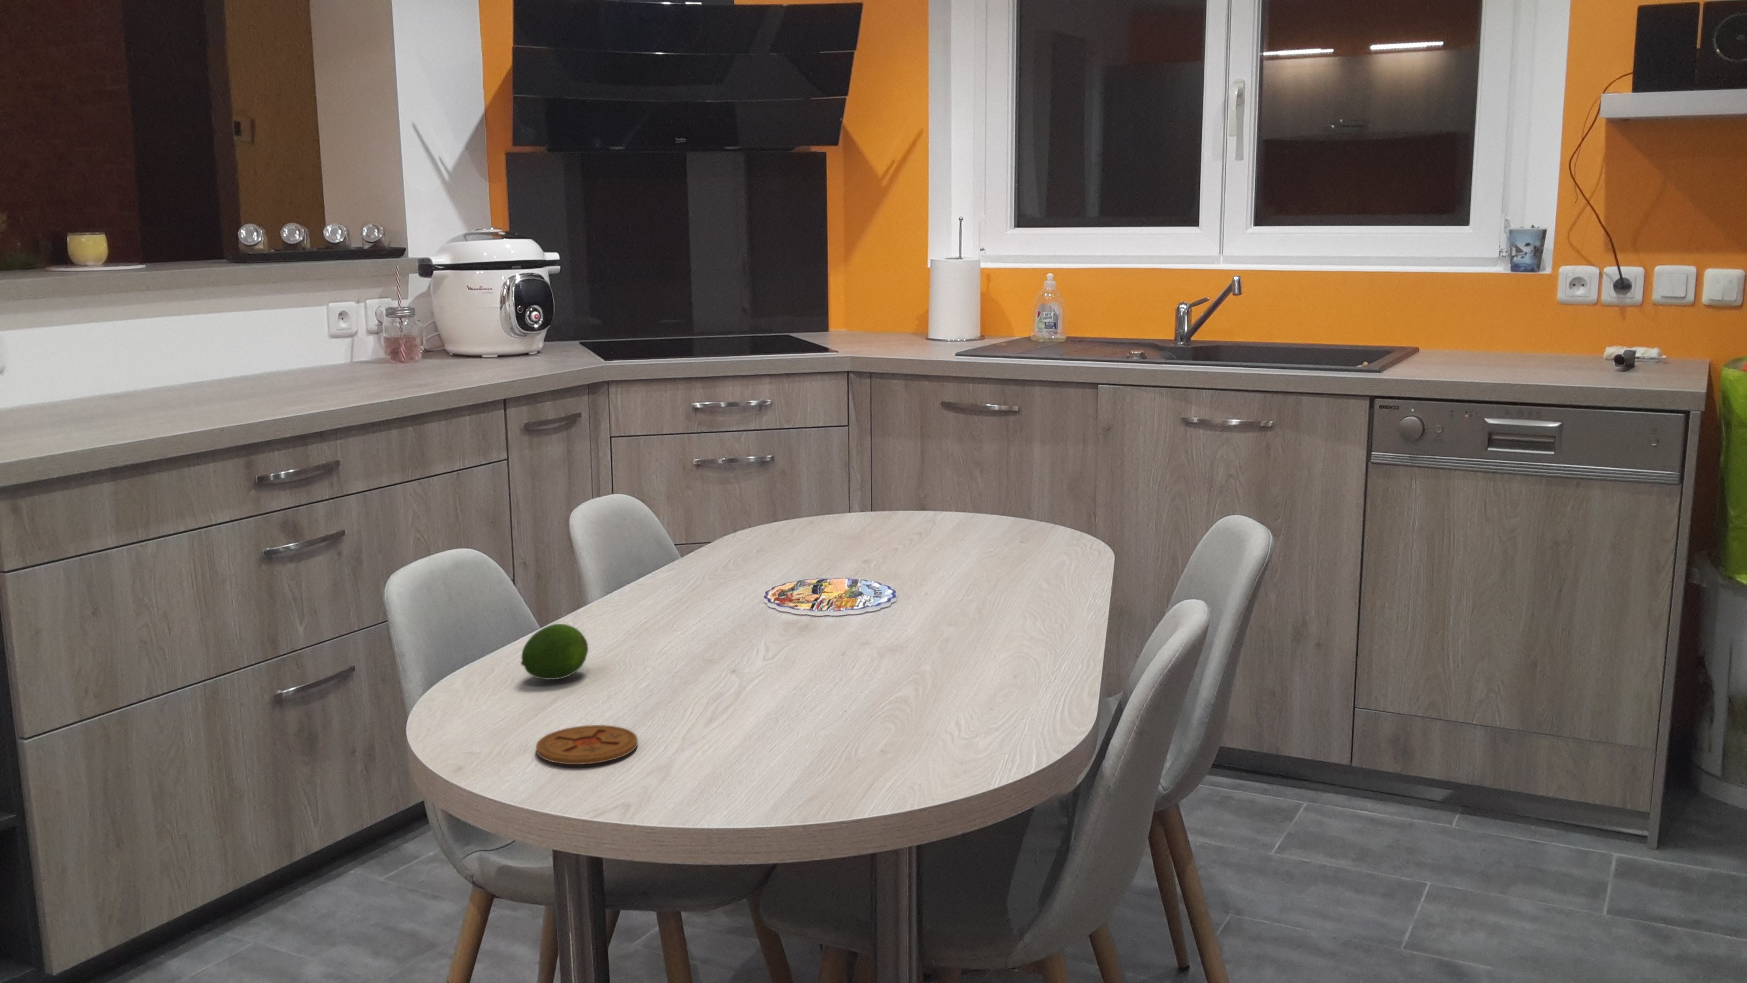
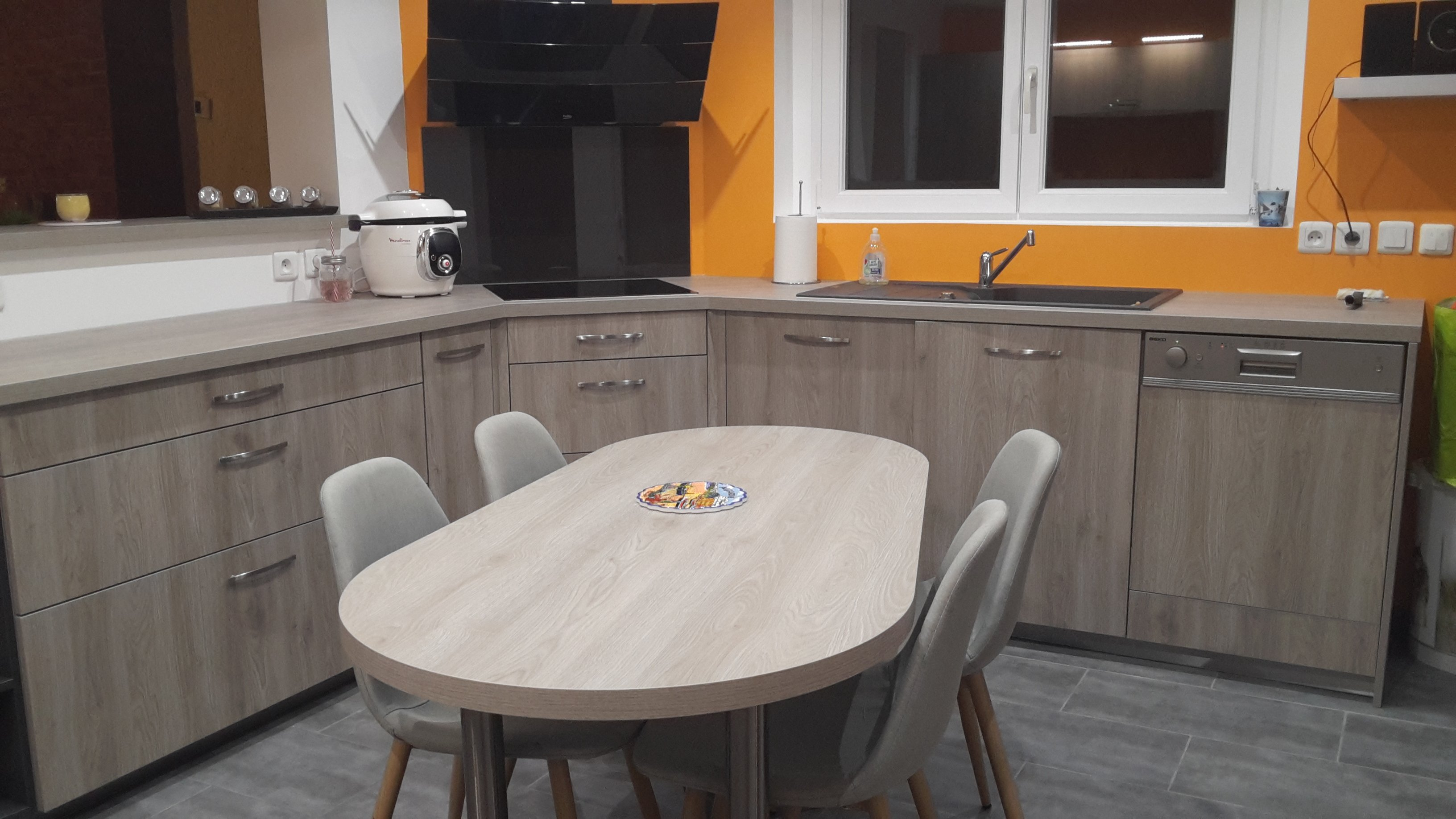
- fruit [521,623,589,681]
- coaster [535,725,638,765]
